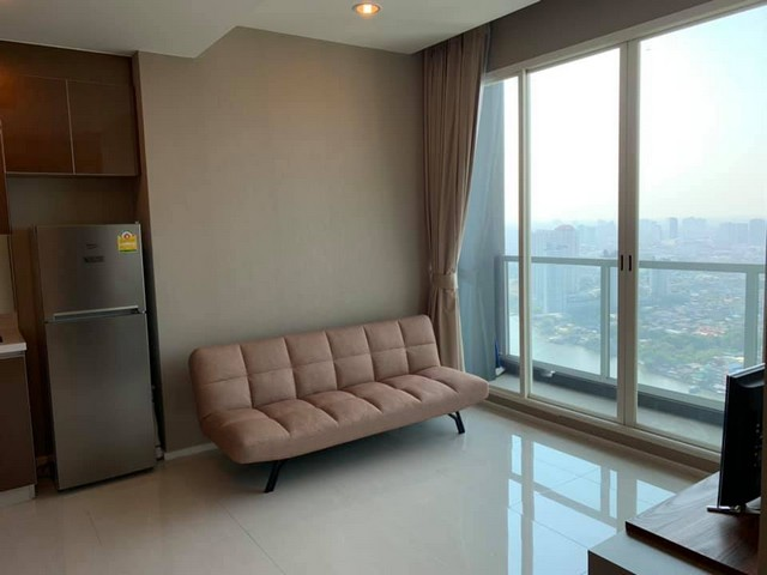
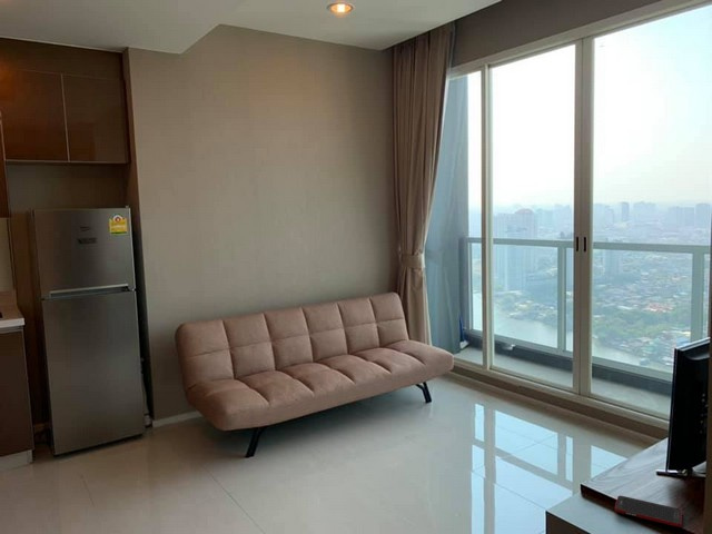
+ cell phone [614,495,683,528]
